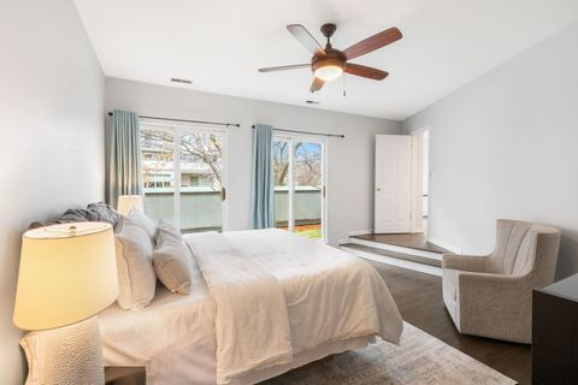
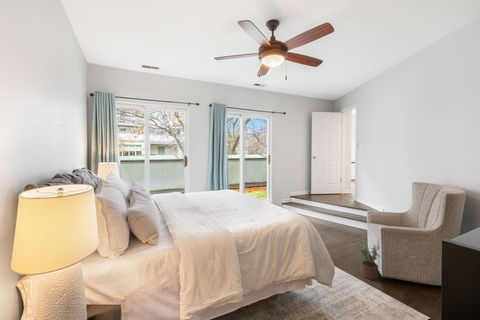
+ potted plant [358,241,381,281]
